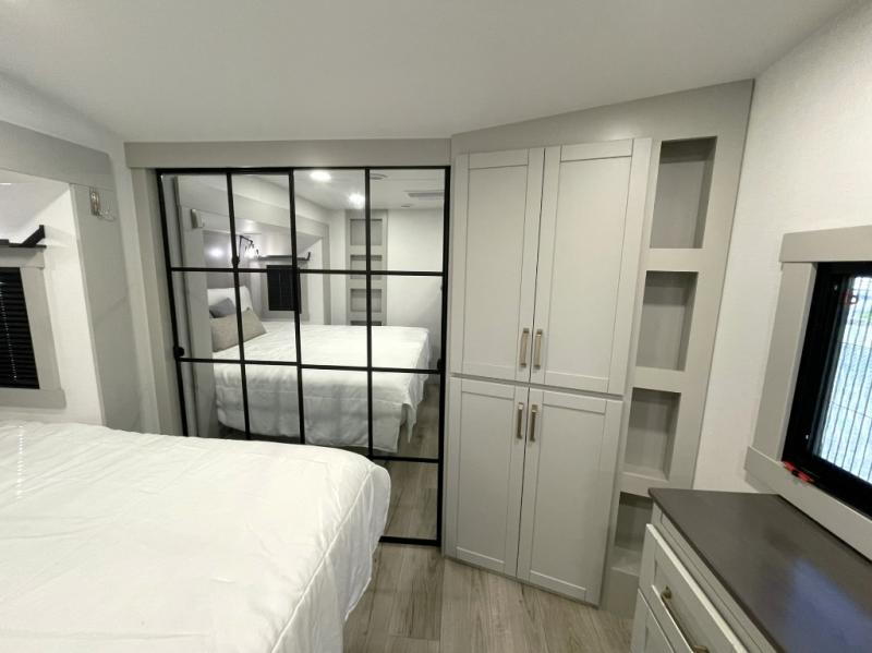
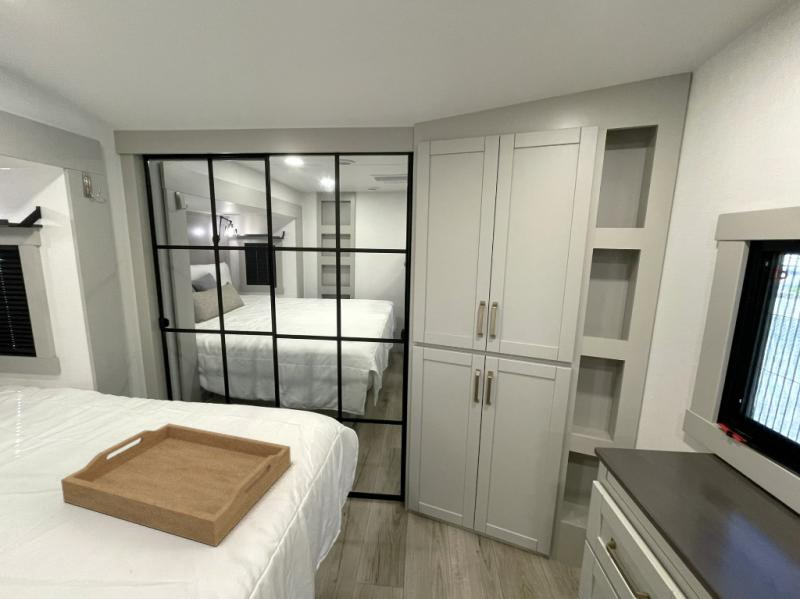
+ serving tray [60,422,292,548]
